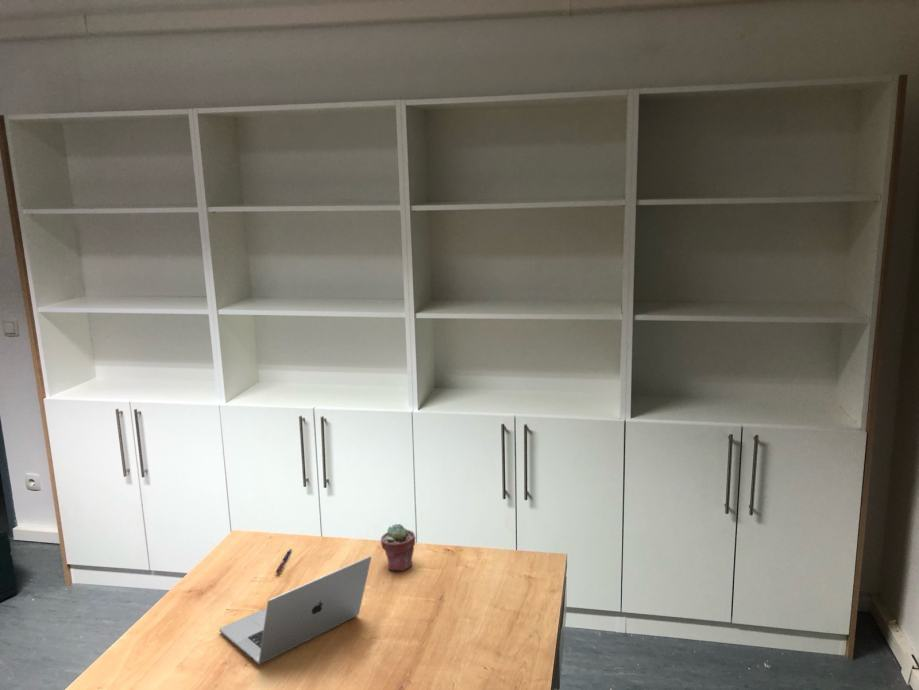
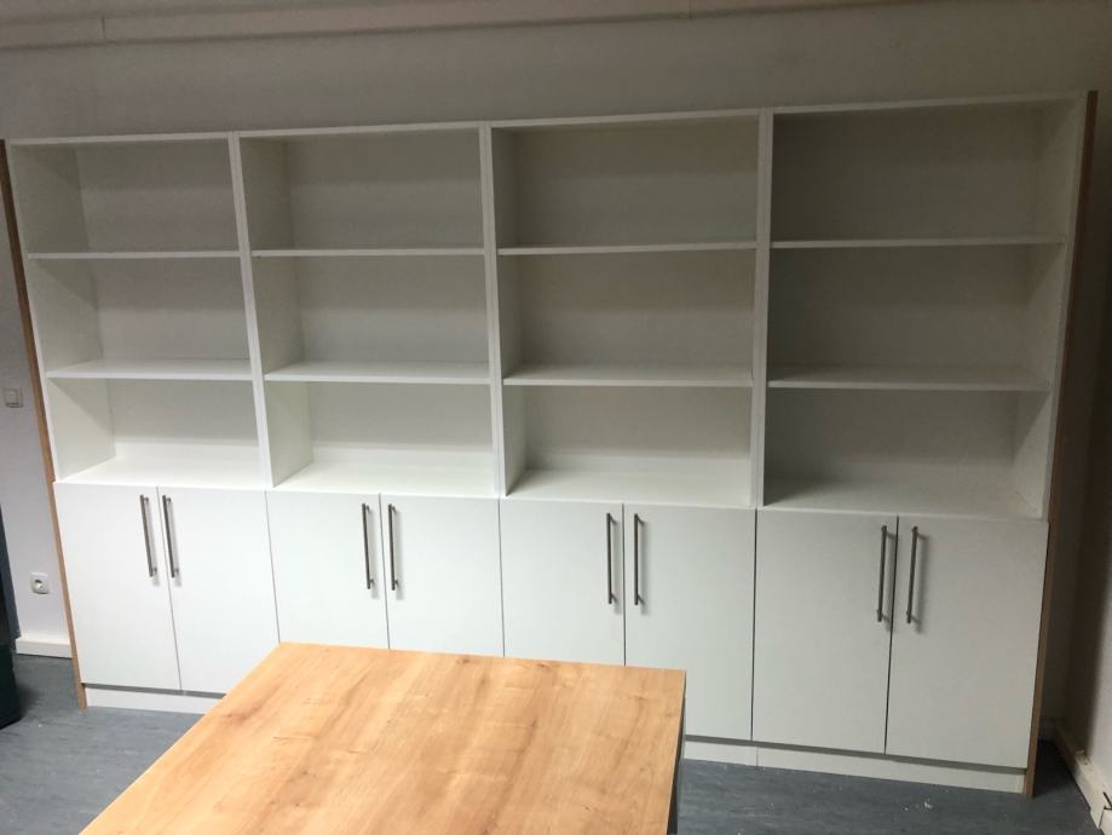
- laptop [219,555,372,665]
- potted succulent [380,523,417,572]
- pen [275,548,294,575]
